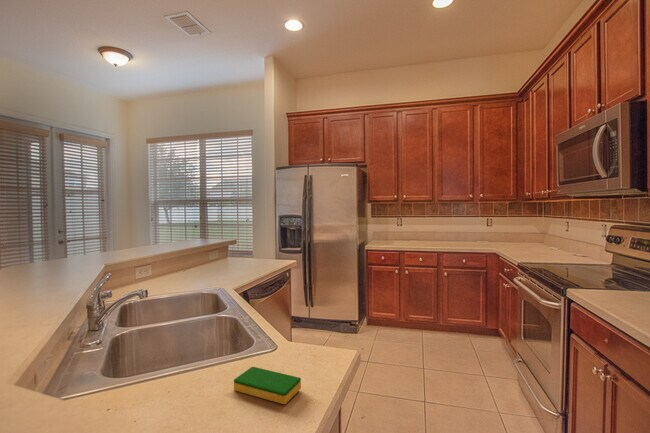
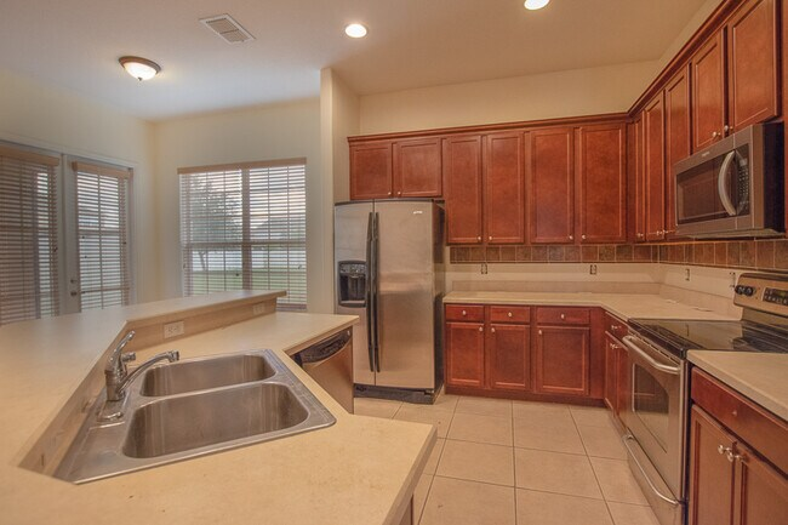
- dish sponge [233,366,302,405]
